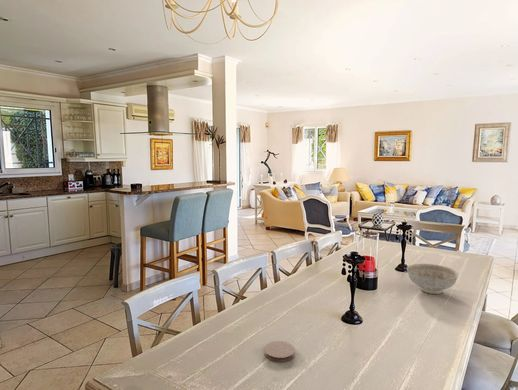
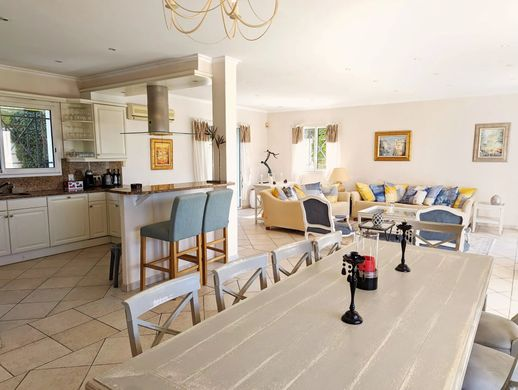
- coaster [263,340,296,363]
- decorative bowl [406,263,459,295]
